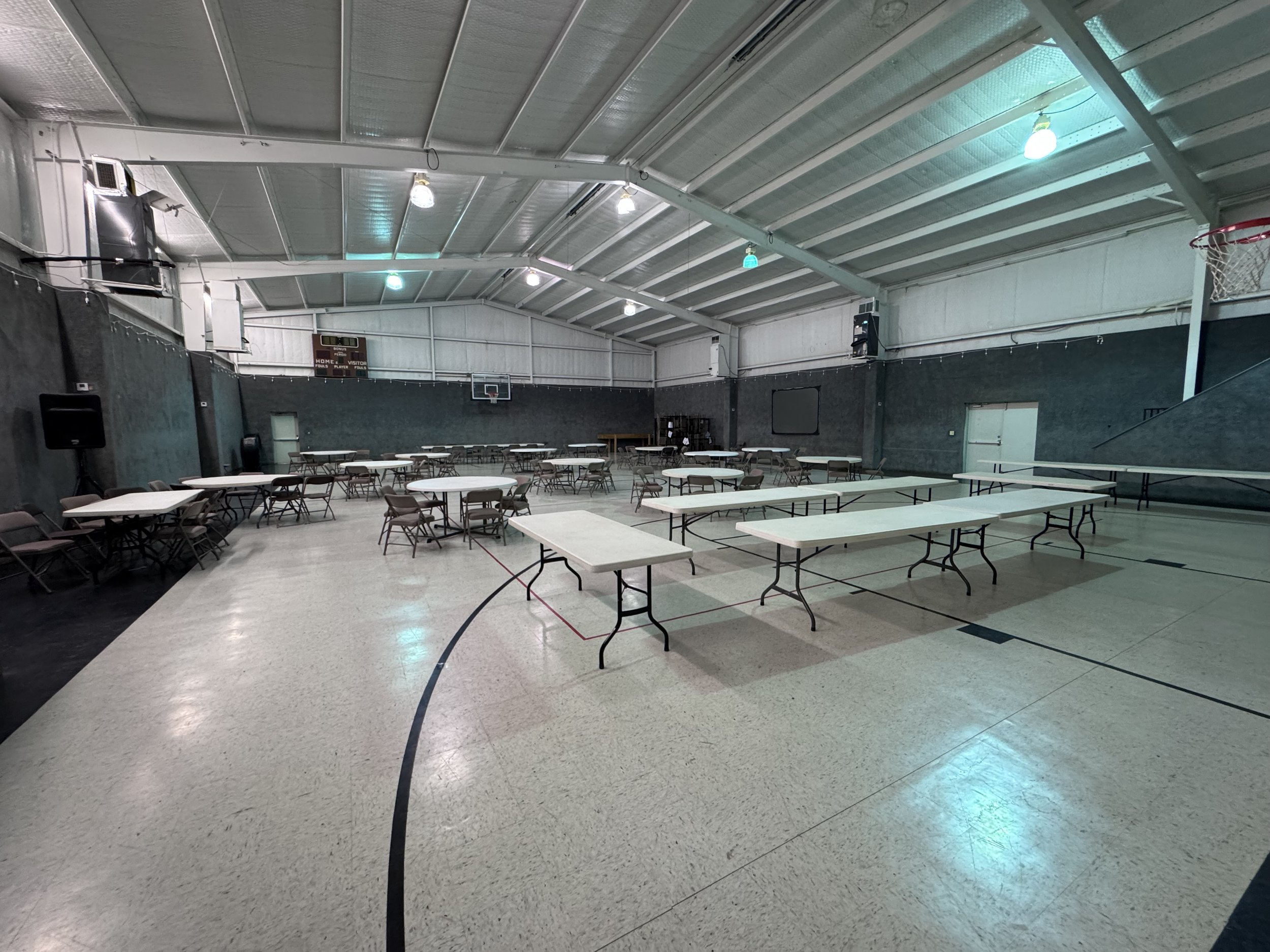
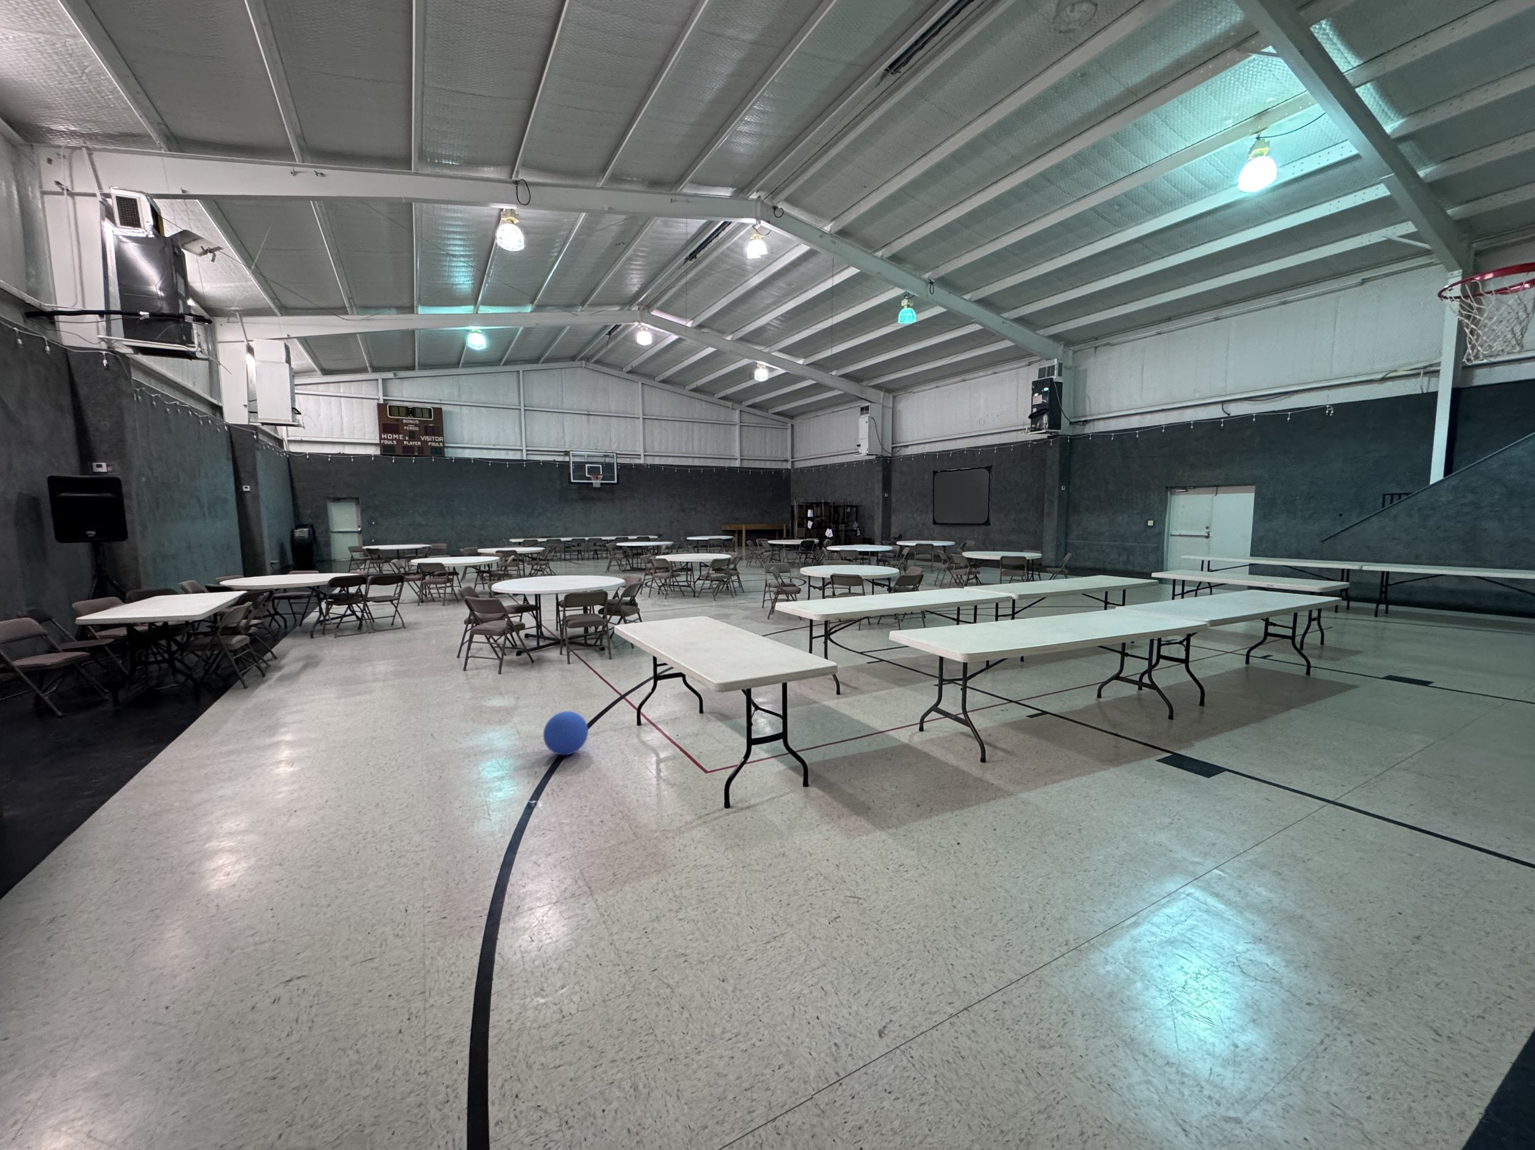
+ ball [543,710,589,756]
